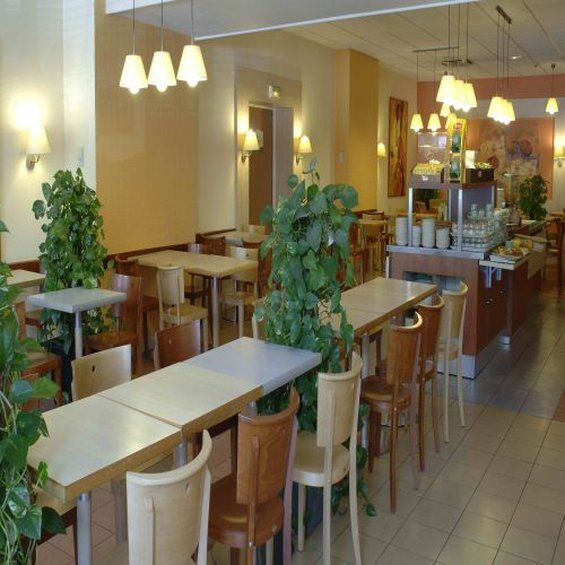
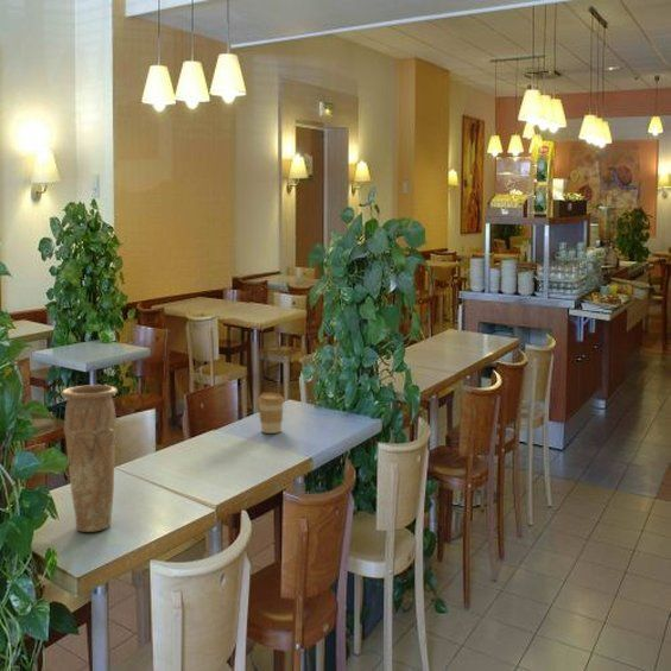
+ vase [59,384,119,533]
+ coffee cup [257,392,285,435]
